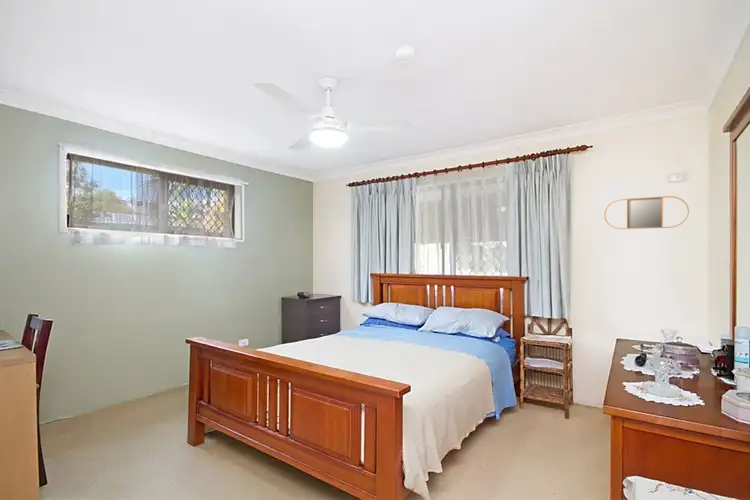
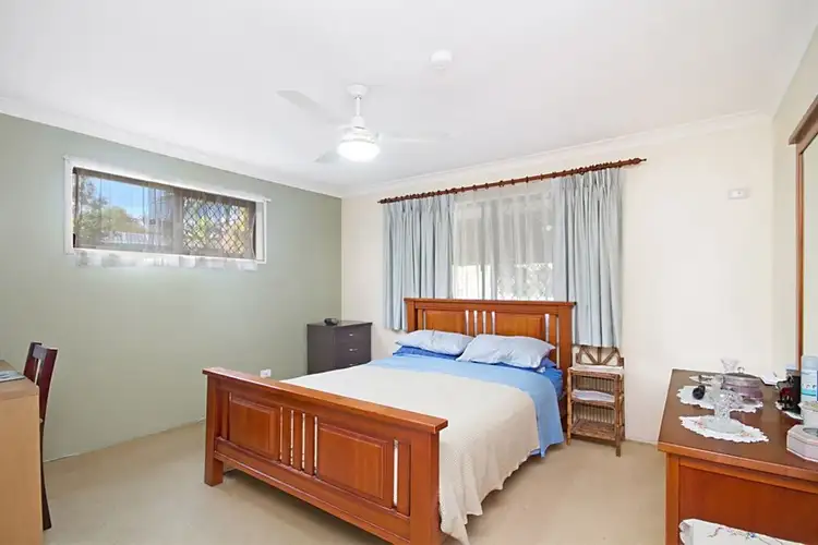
- home mirror [603,195,690,230]
